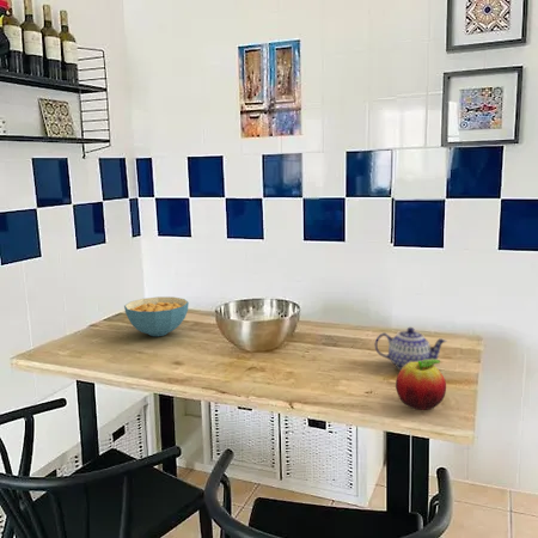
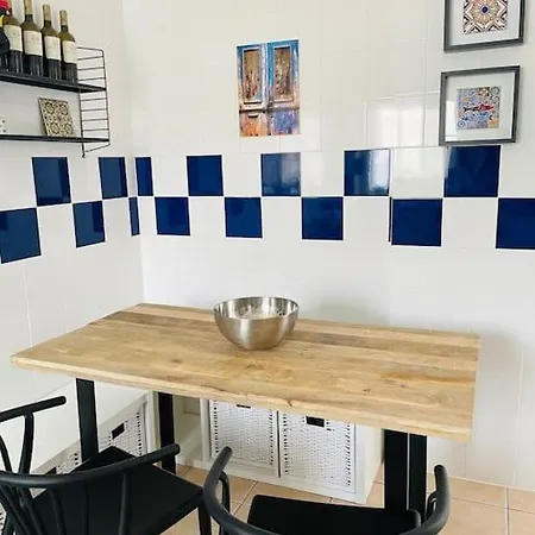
- cereal bowl [123,295,190,337]
- teapot [374,326,448,371]
- fruit [395,359,447,411]
